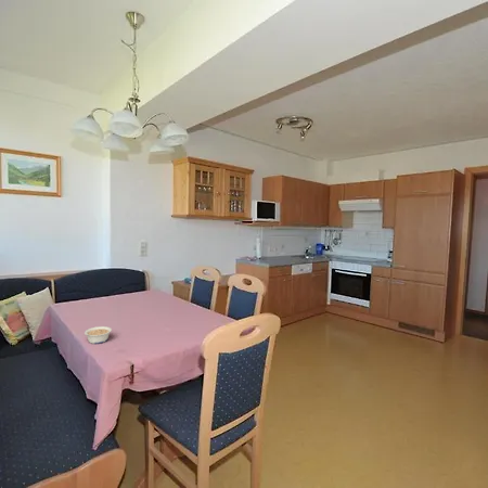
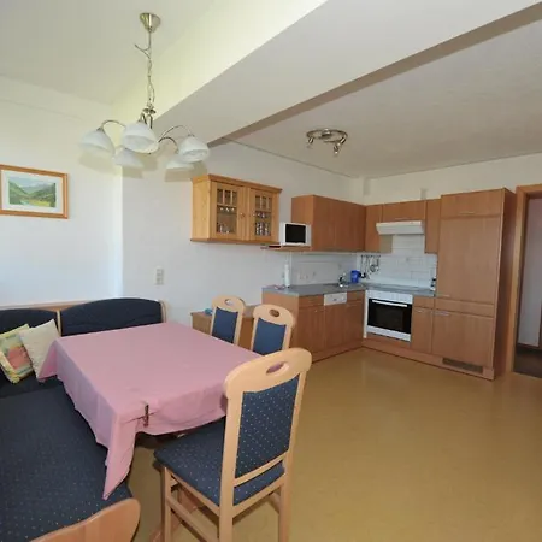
- legume [84,325,113,345]
